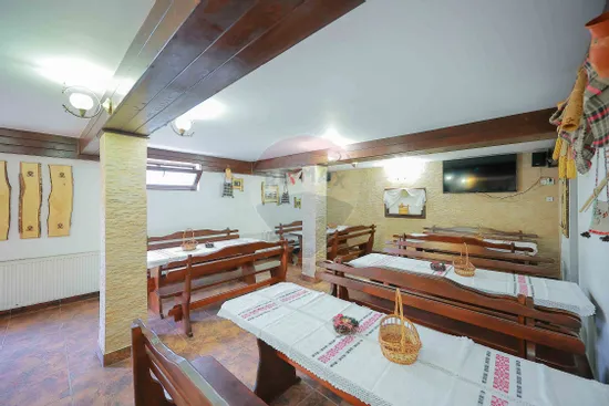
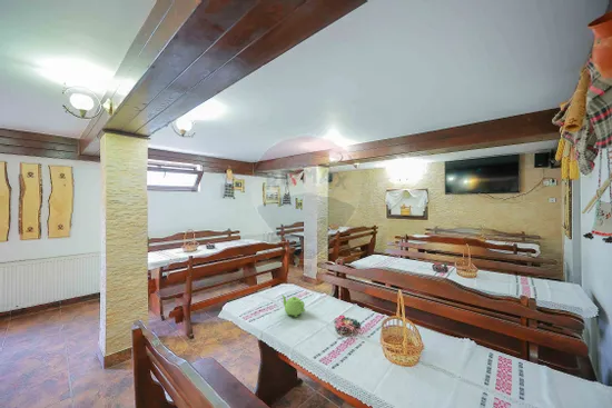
+ teapot [280,293,306,318]
